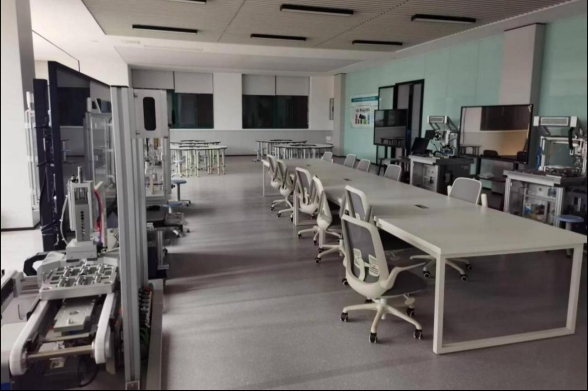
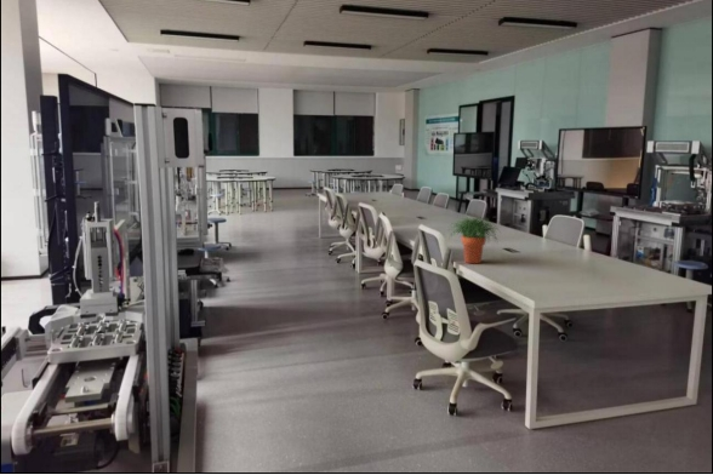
+ potted plant [446,216,502,264]
